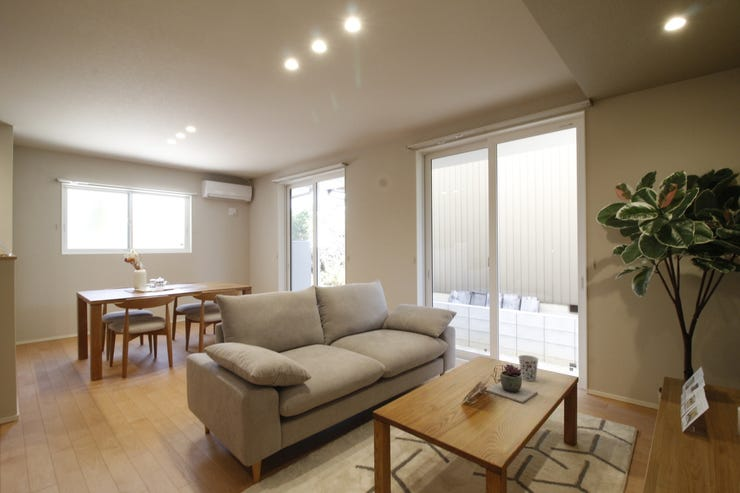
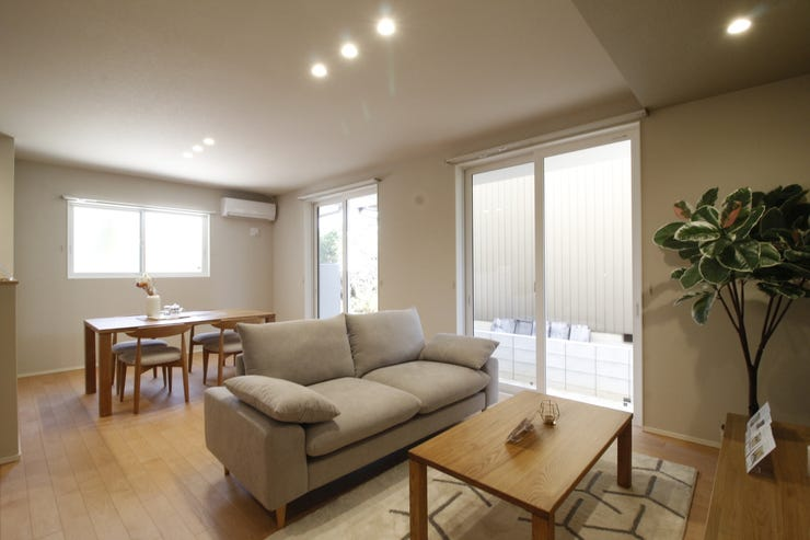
- cup [517,354,539,382]
- succulent plant [485,363,538,404]
